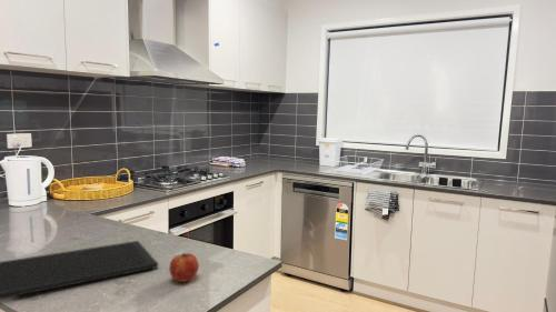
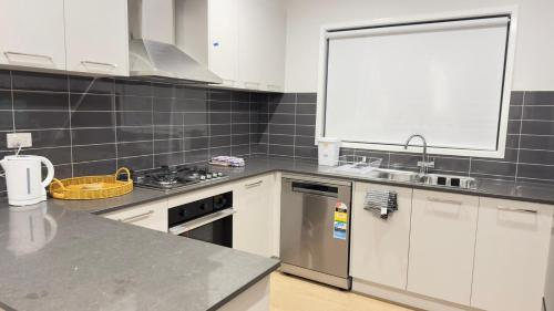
- cutting board [0,240,159,300]
- fruit [168,252,200,283]
